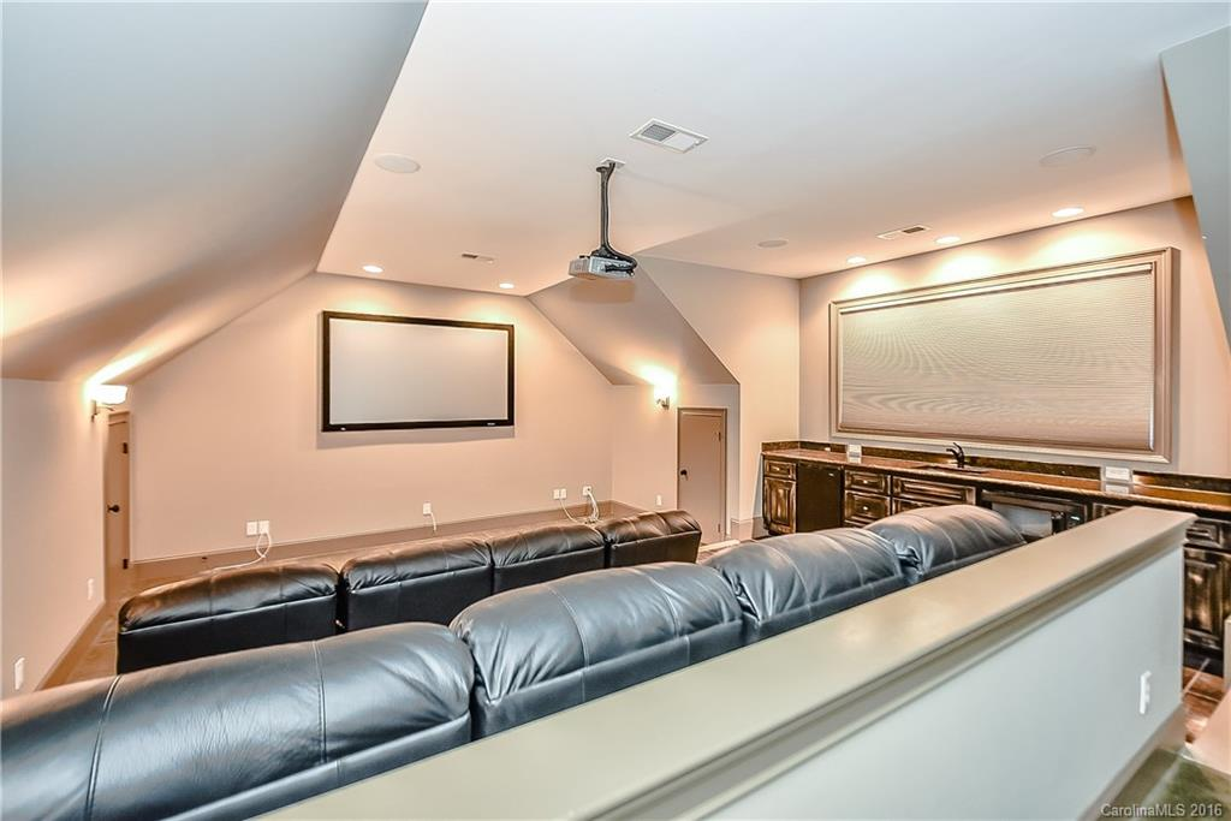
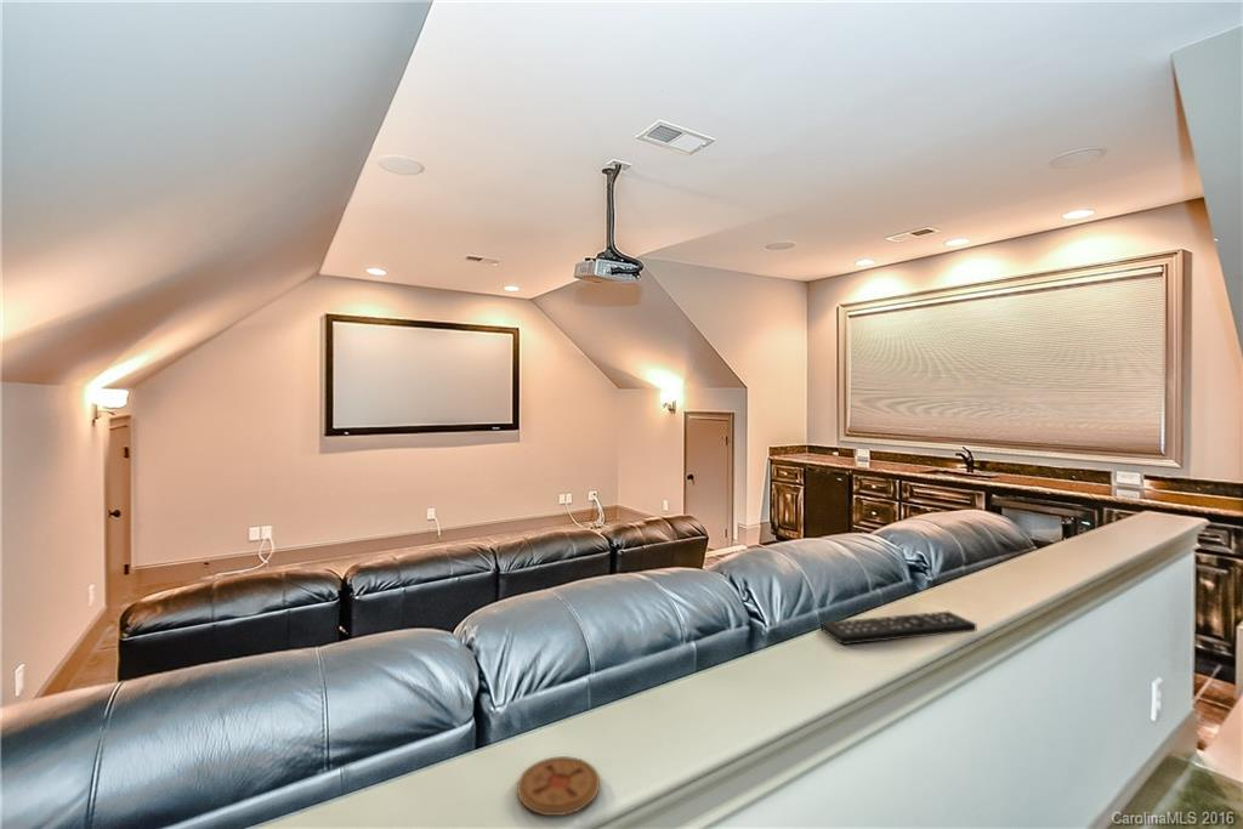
+ coaster [516,755,601,817]
+ remote control [819,611,977,646]
